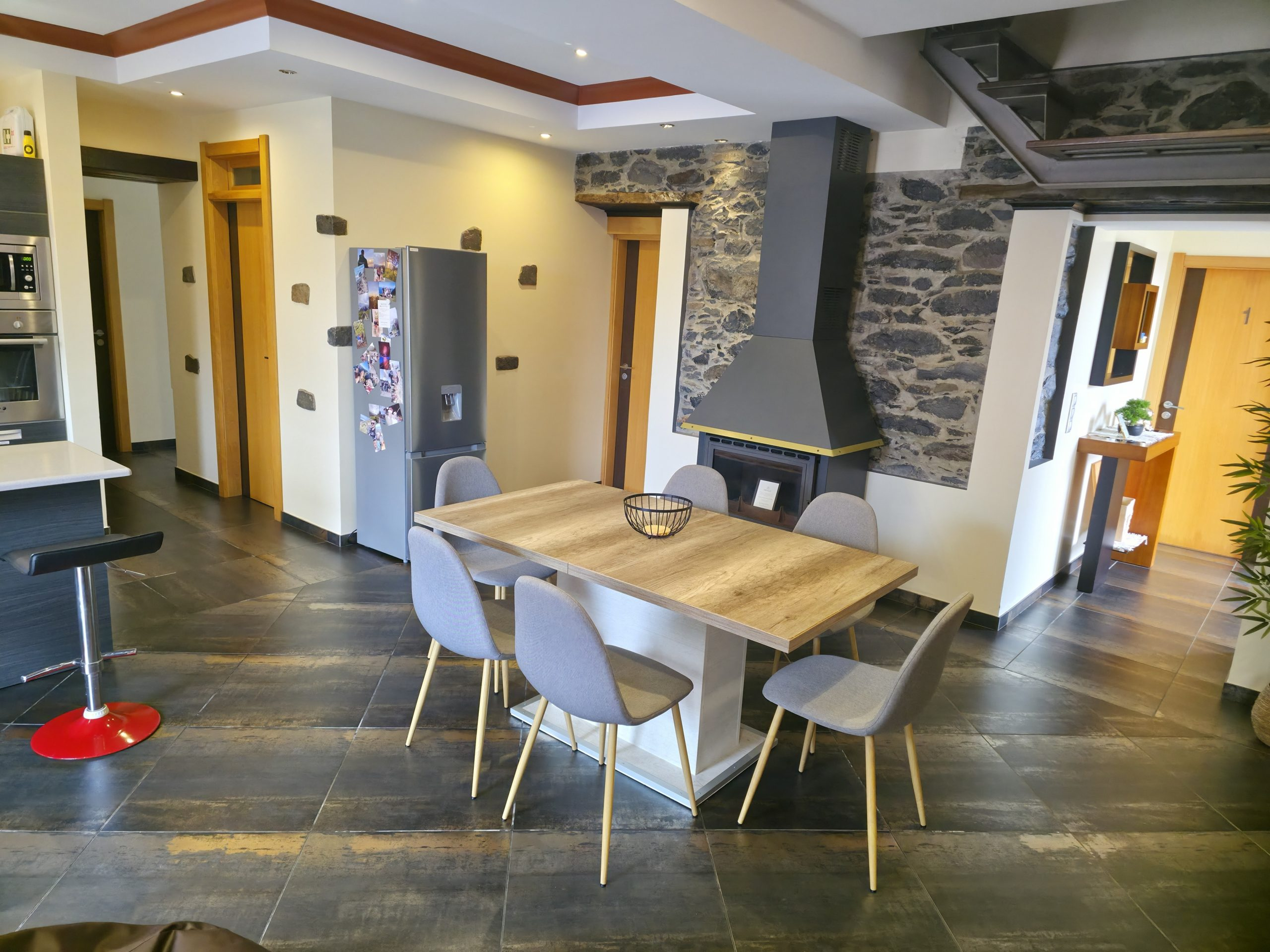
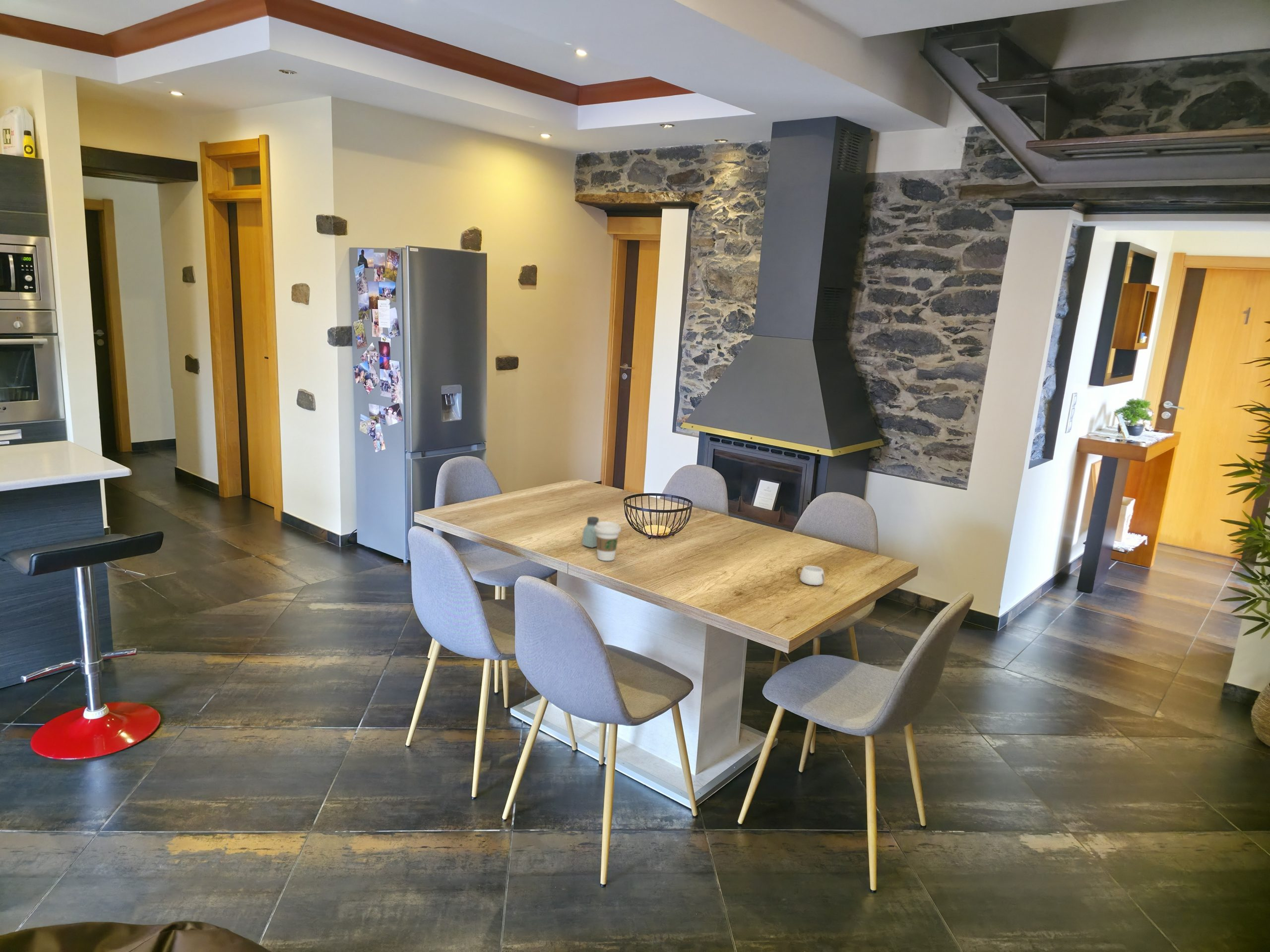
+ mug [796,565,825,586]
+ saltshaker [581,516,599,548]
+ coffee cup [594,521,622,561]
